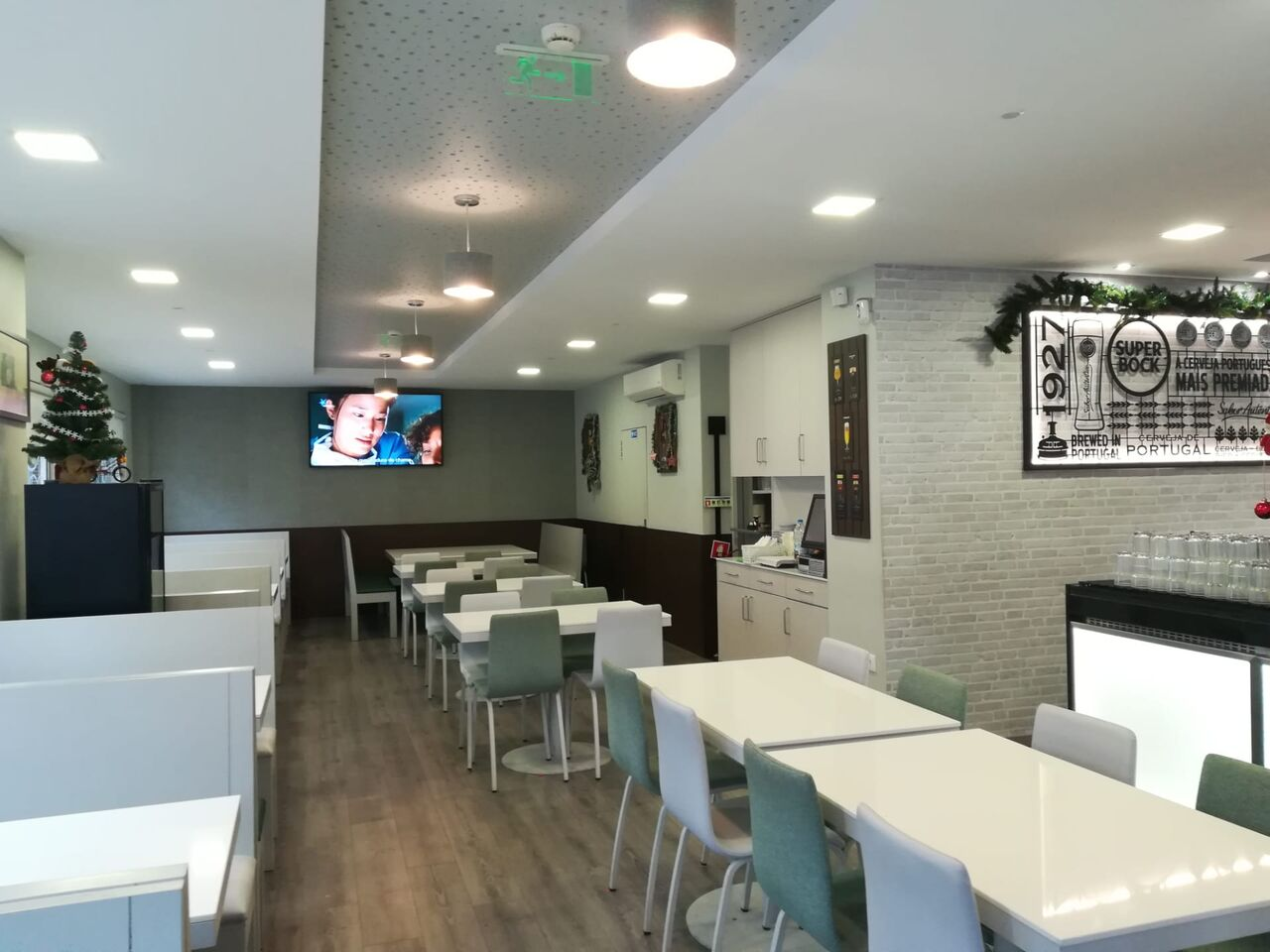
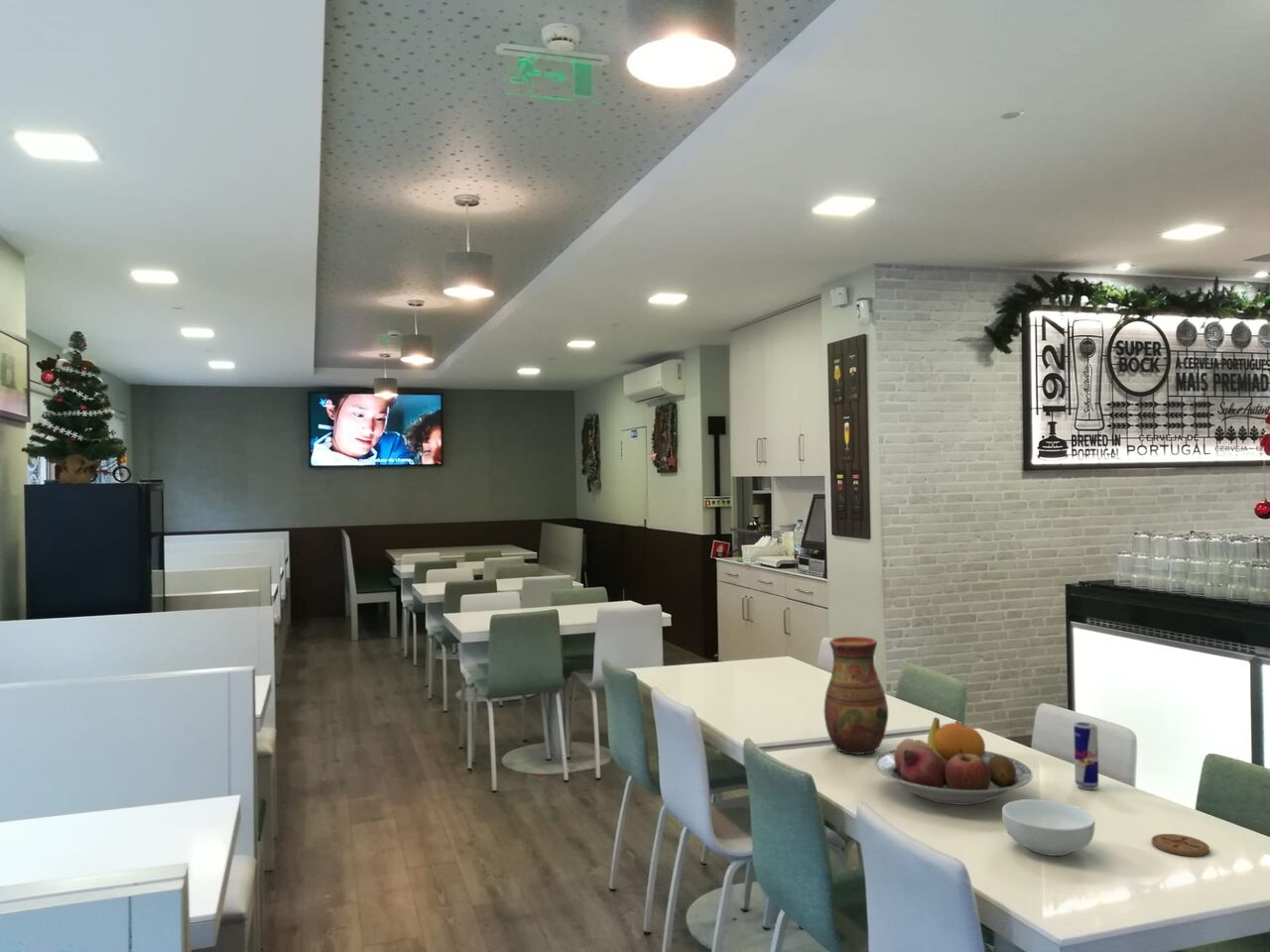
+ fruit bowl [873,716,1034,806]
+ coaster [1151,833,1210,857]
+ beverage can [1073,721,1099,790]
+ cereal bowl [1001,798,1096,857]
+ vase [823,636,889,756]
